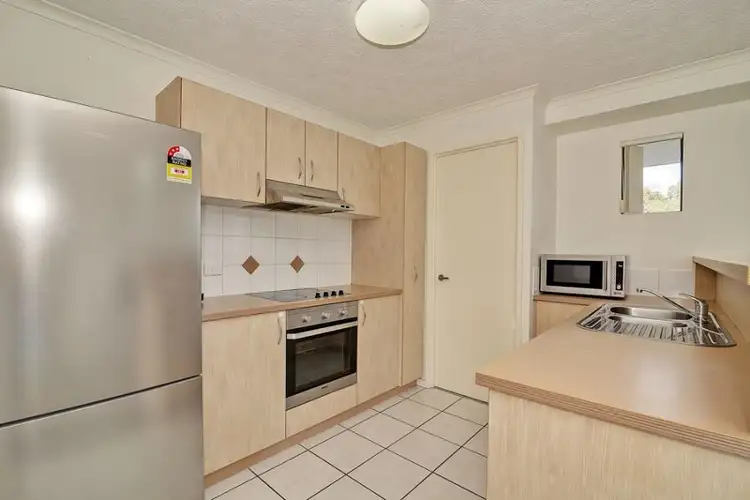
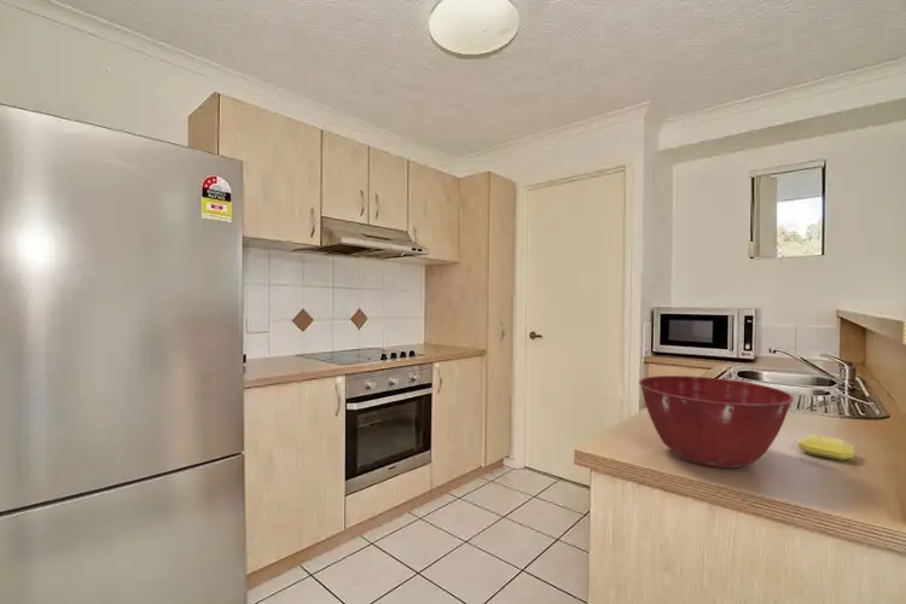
+ soap bar [797,432,855,461]
+ mixing bowl [638,374,795,470]
